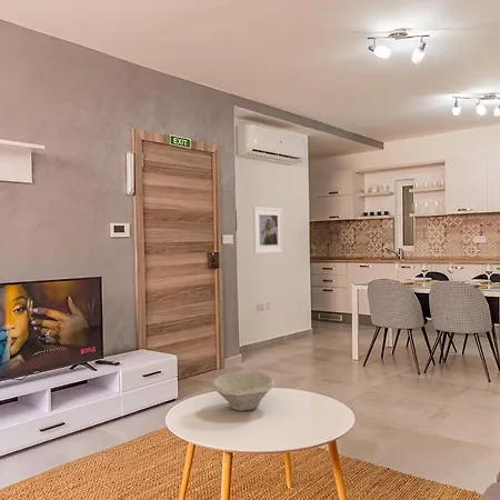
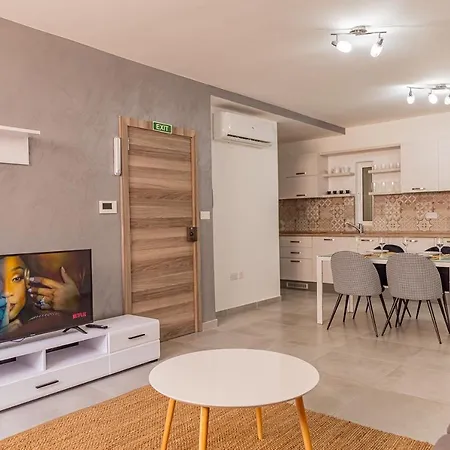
- bowl [211,371,276,412]
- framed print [252,206,284,254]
